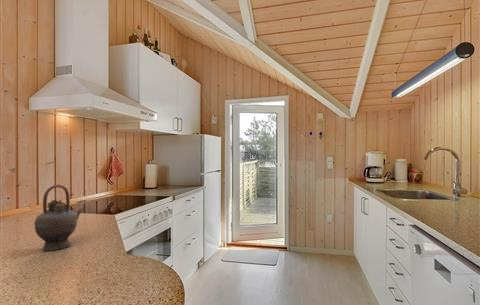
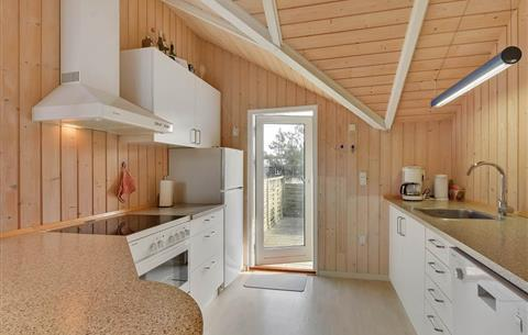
- teapot [33,184,85,251]
